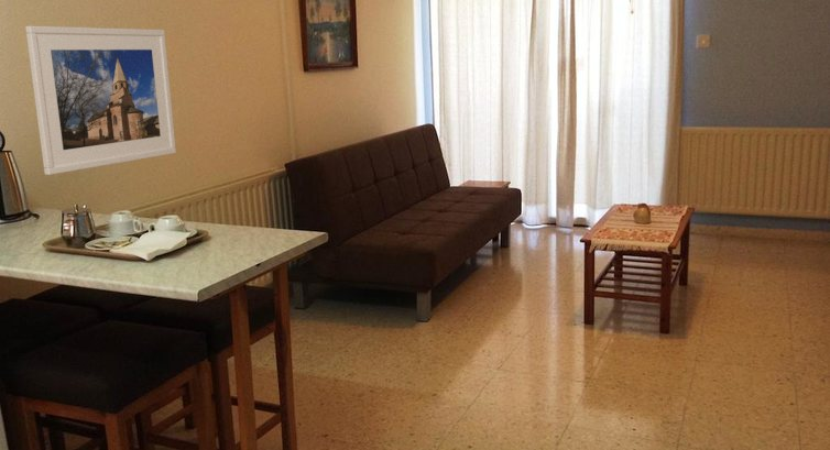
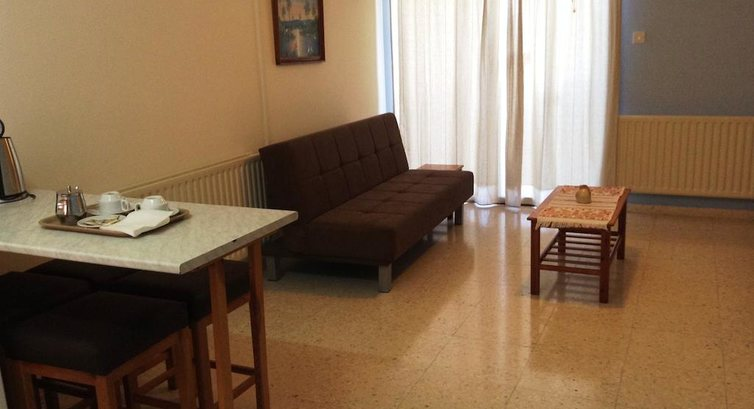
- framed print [24,25,177,176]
